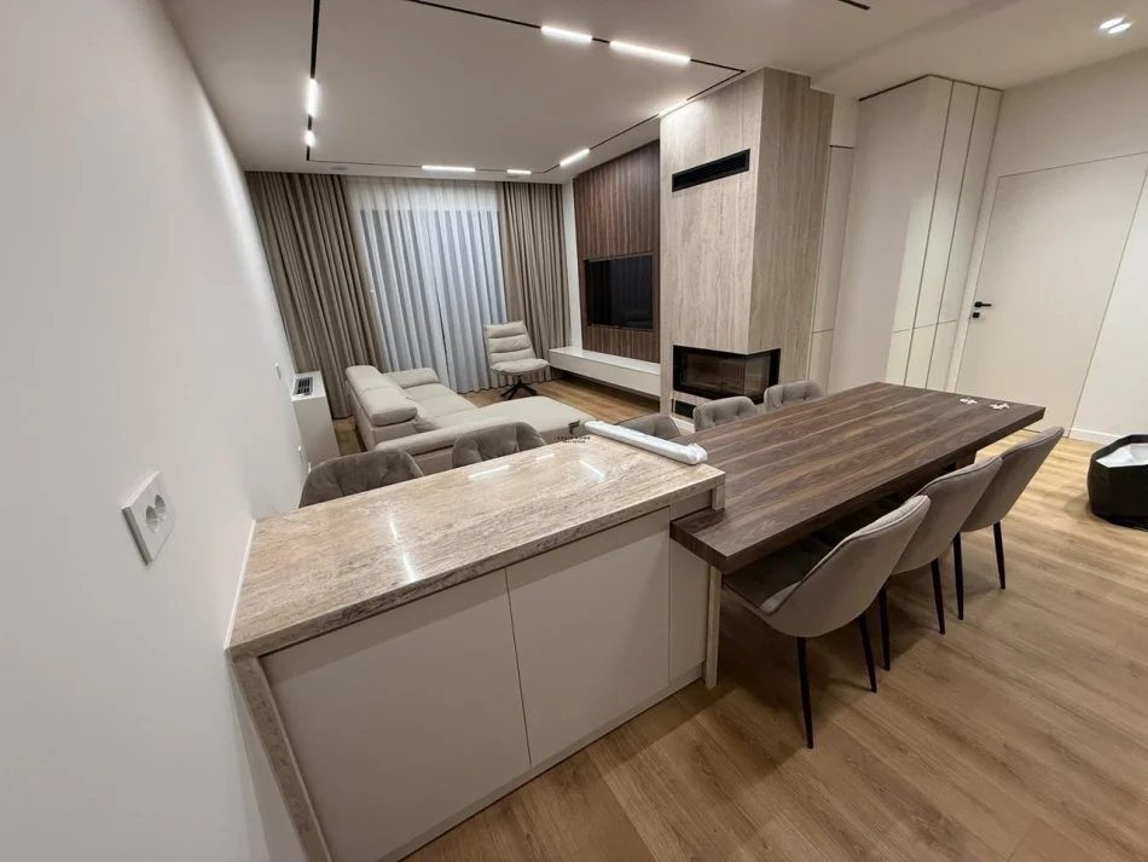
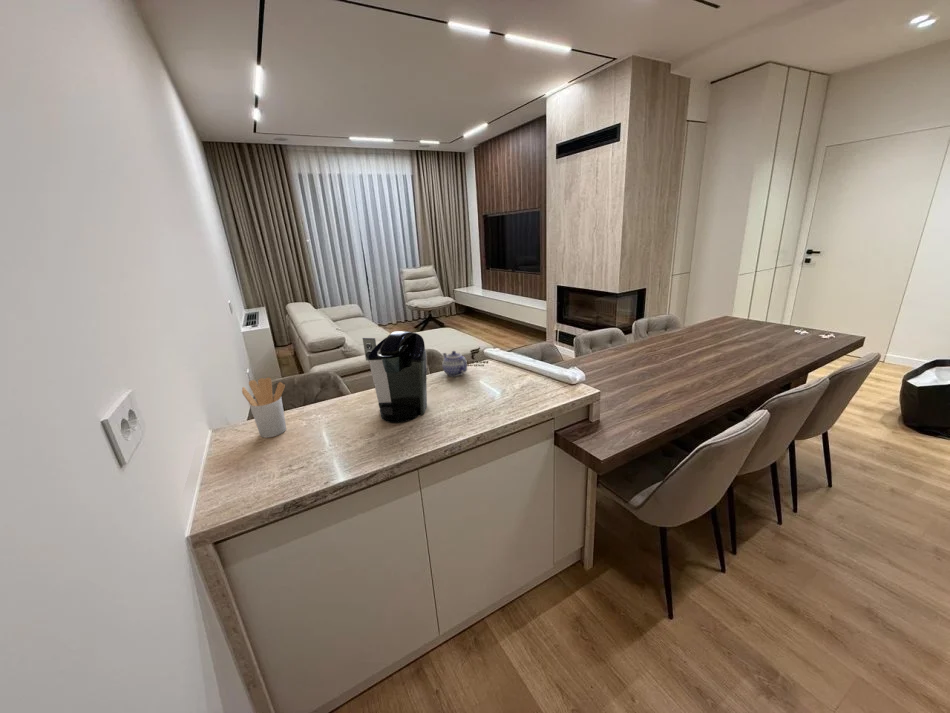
+ teapot [441,350,468,378]
+ coffee maker [362,330,428,424]
+ utensil holder [241,376,287,439]
